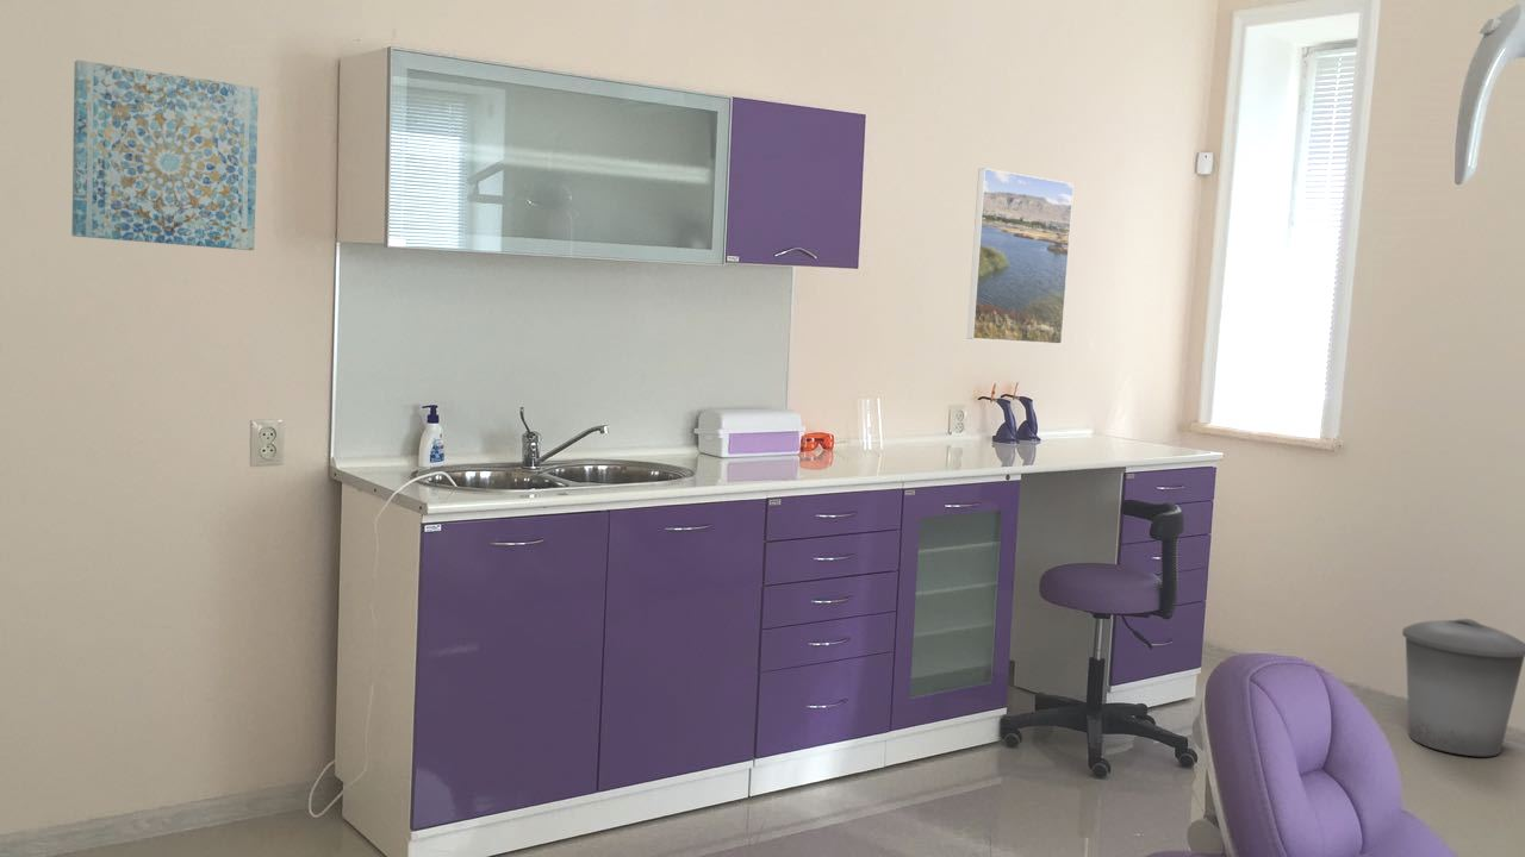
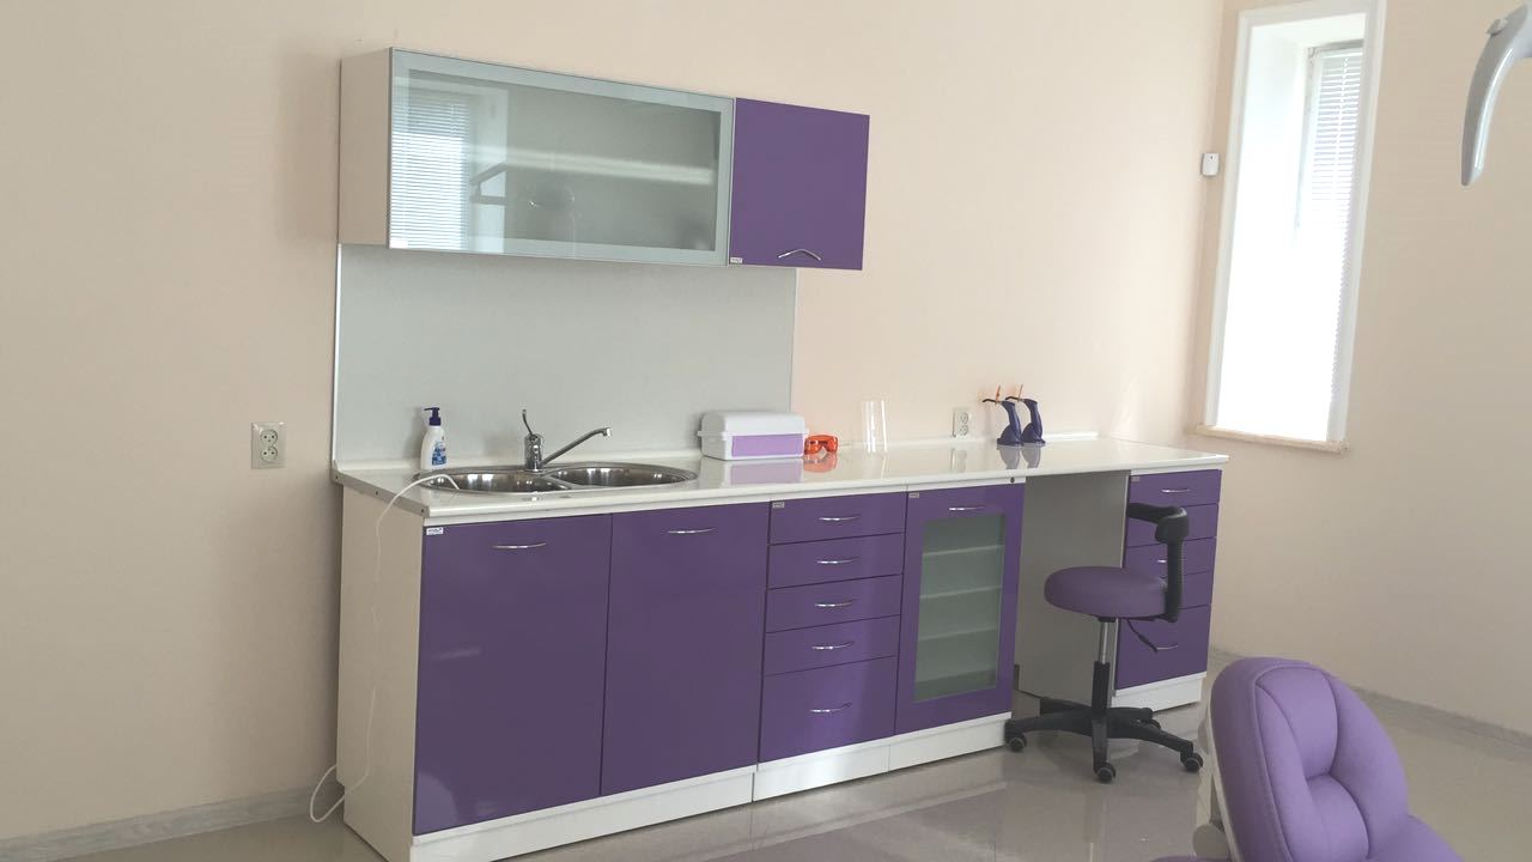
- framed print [965,167,1075,345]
- trash can [1401,618,1525,757]
- wall art [70,58,260,251]
